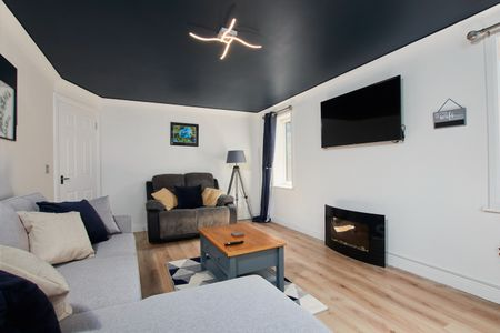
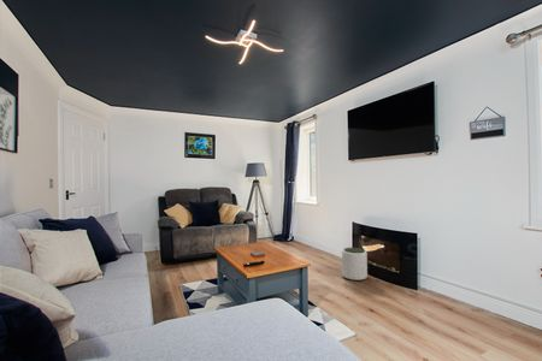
+ plant pot [341,247,369,282]
